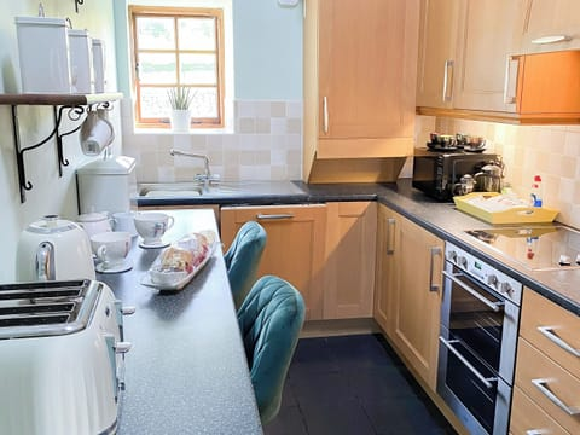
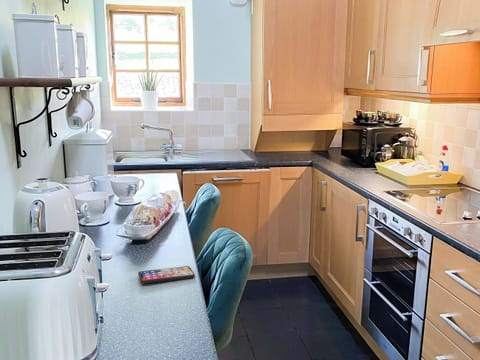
+ smartphone [137,265,196,284]
